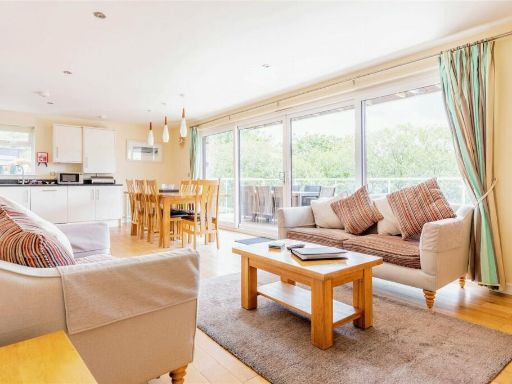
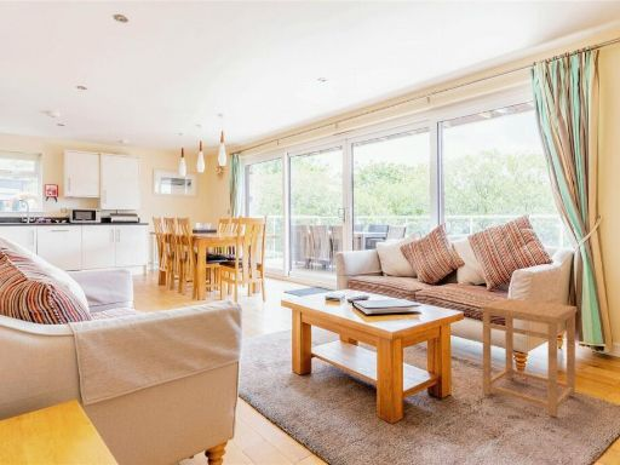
+ side table [480,297,578,418]
